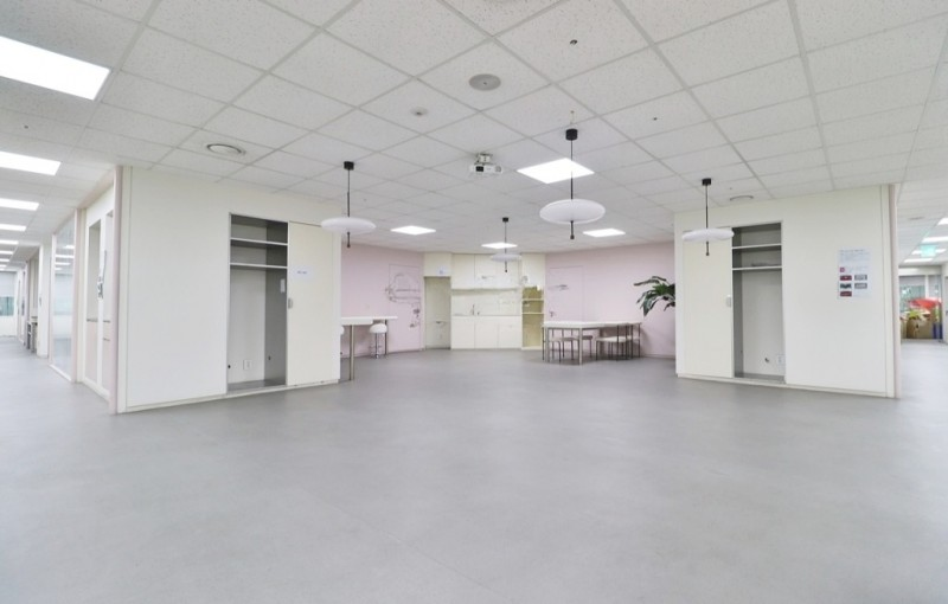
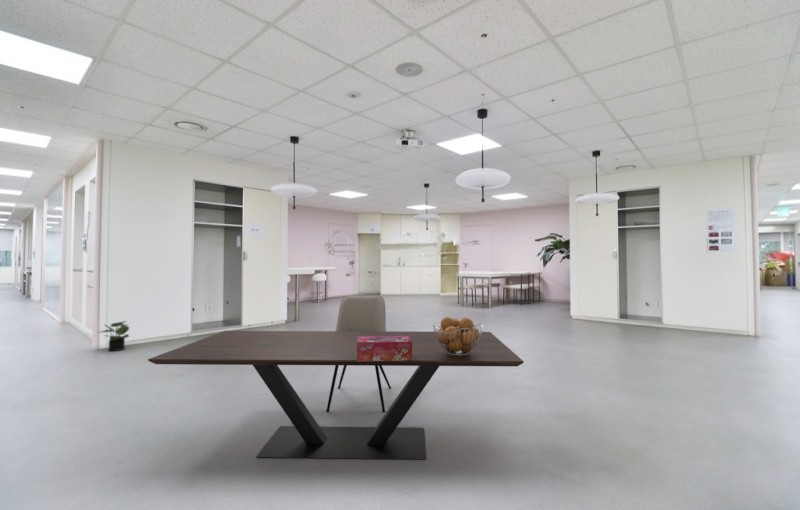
+ potted plant [99,320,130,352]
+ fruit basket [432,316,484,356]
+ tissue box [357,336,412,361]
+ dining table [147,330,525,461]
+ dining chair [325,294,392,414]
